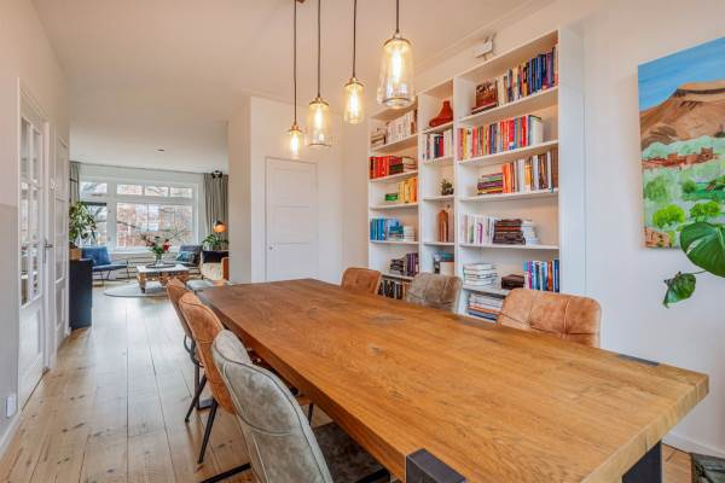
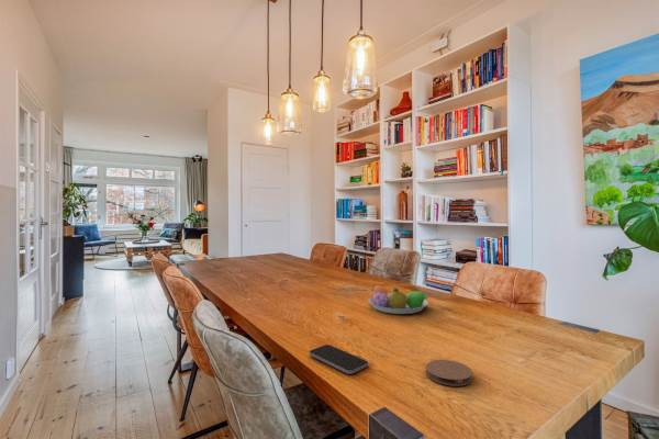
+ coaster [425,359,473,387]
+ smartphone [309,344,369,375]
+ fruit bowl [367,284,429,315]
